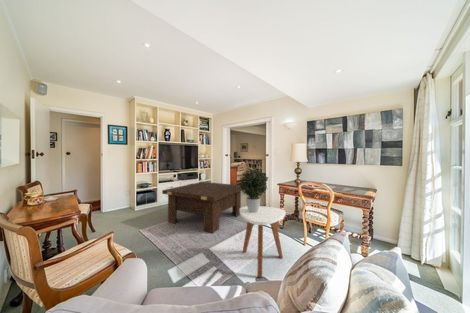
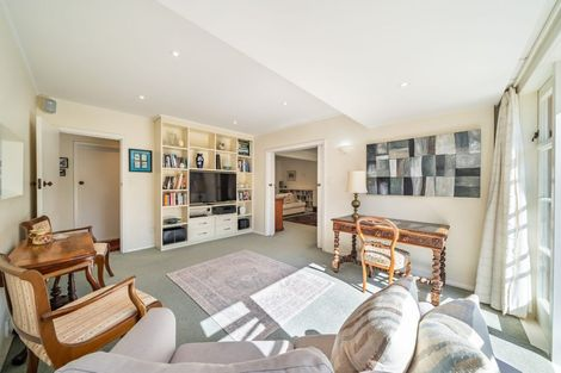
- coffee table [161,181,242,234]
- side table [240,205,286,278]
- potted plant [238,167,269,213]
